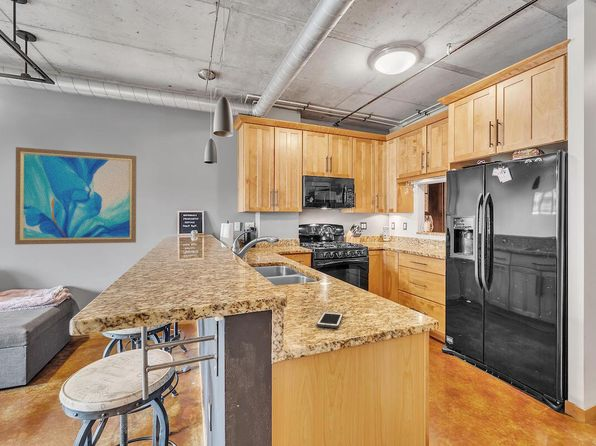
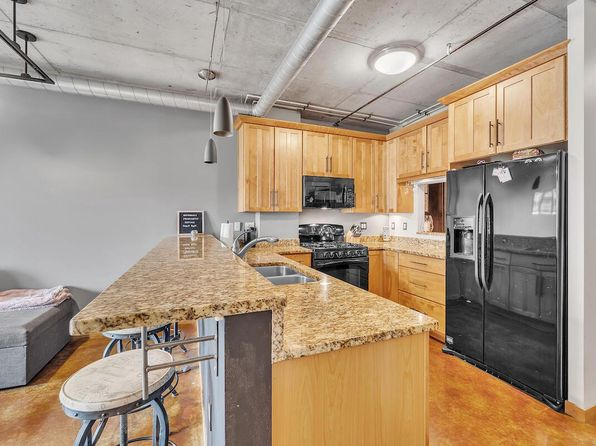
- cell phone [316,311,344,329]
- wall art [14,146,137,246]
